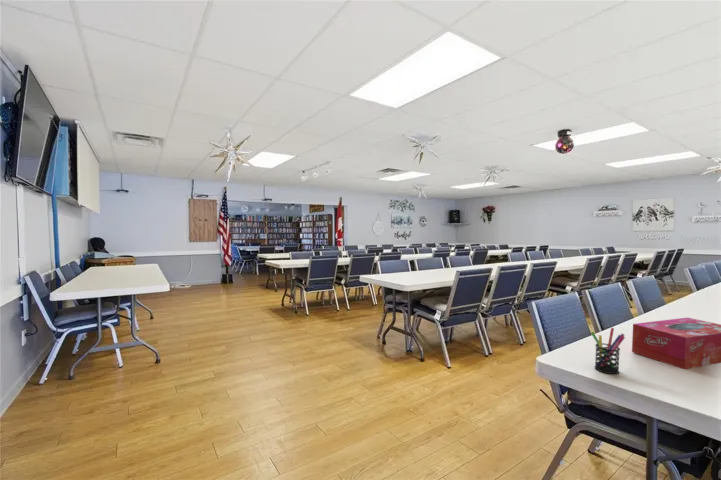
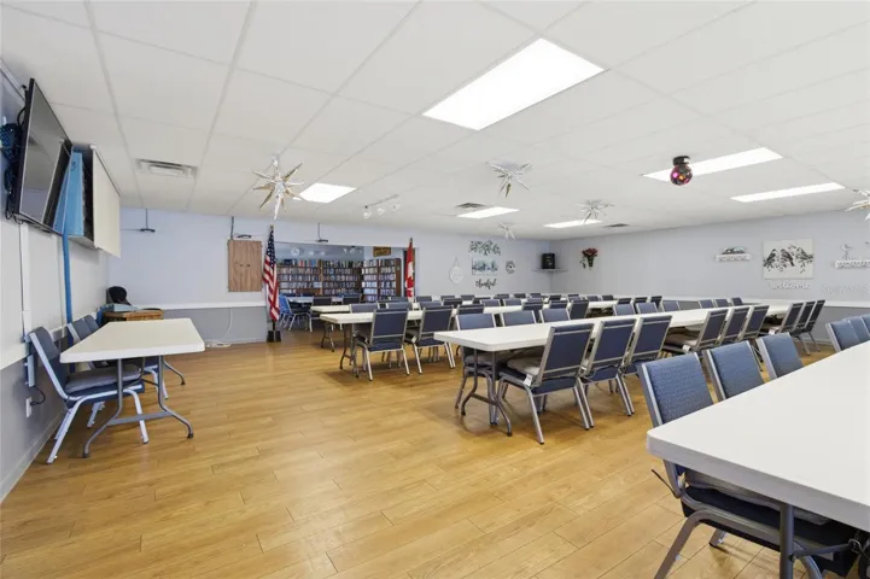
- pen holder [590,327,626,375]
- tissue box [631,317,721,370]
